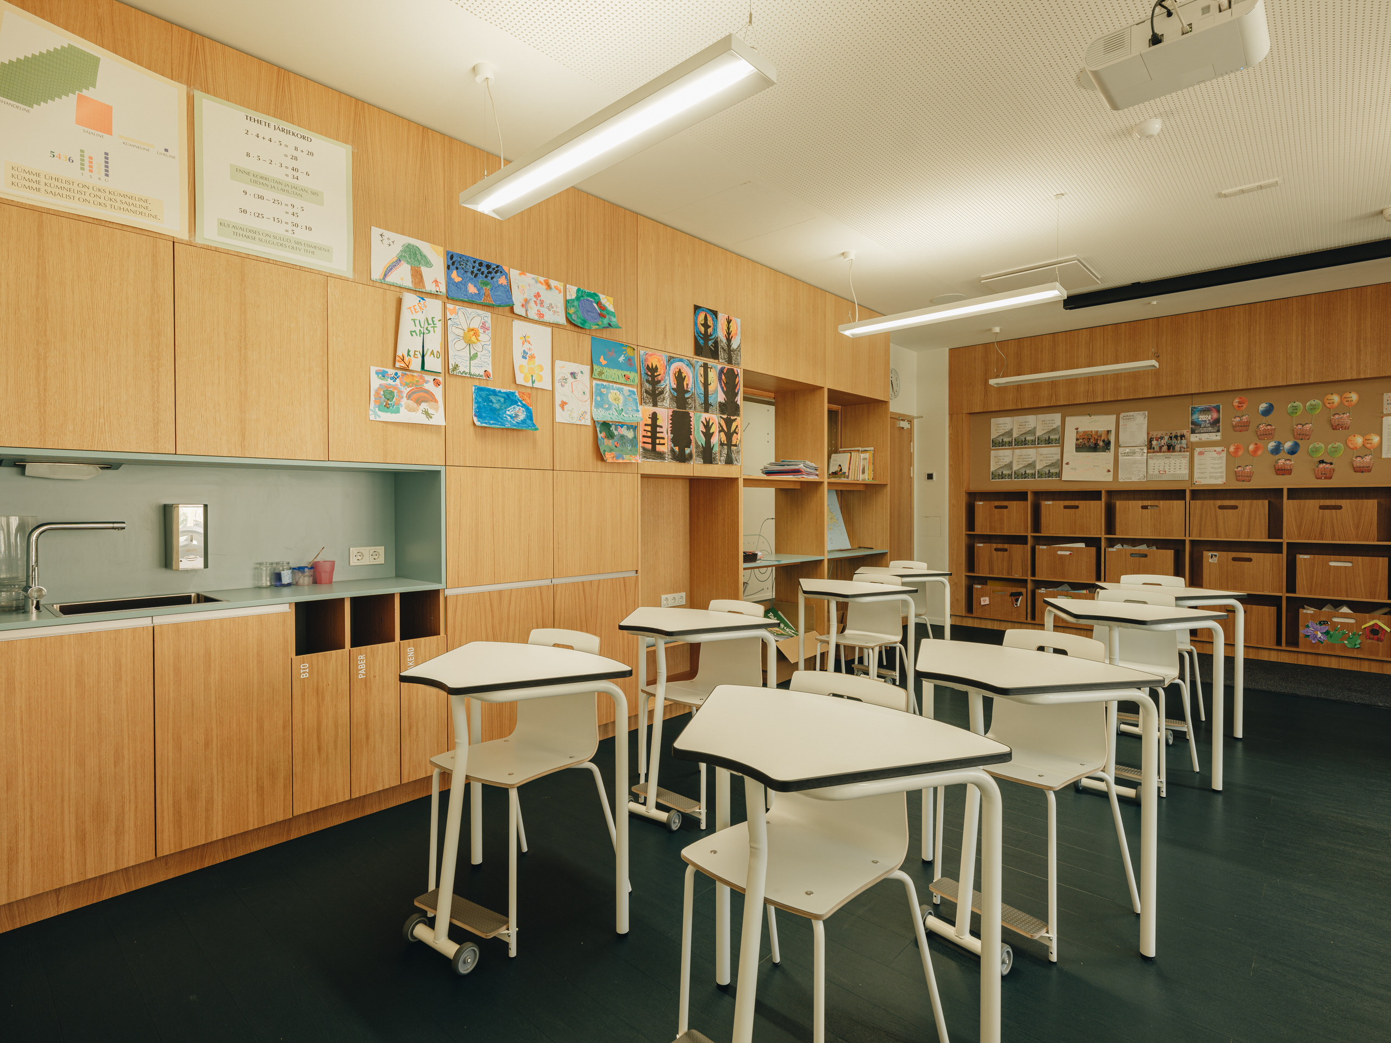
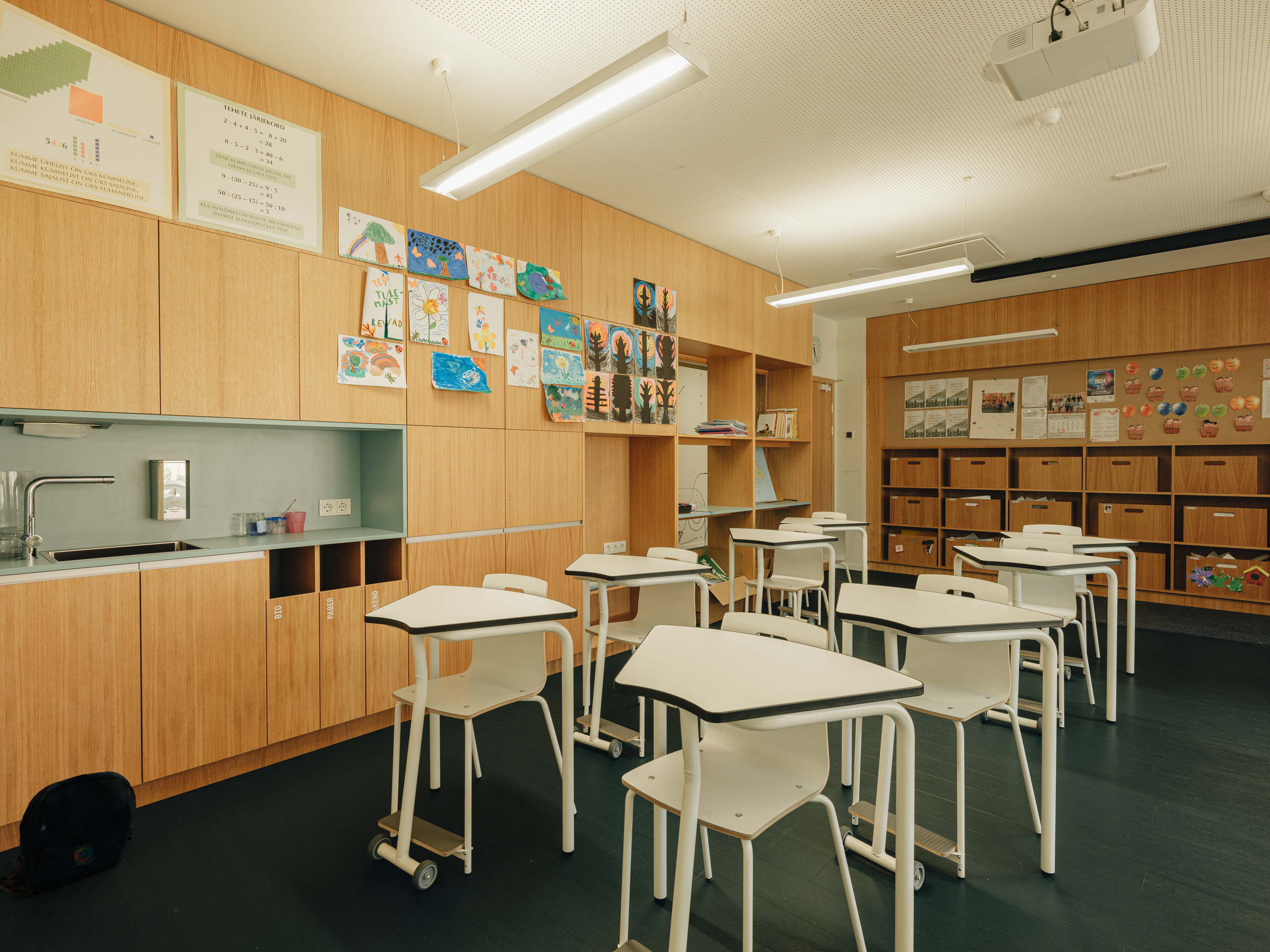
+ backpack [0,771,137,897]
